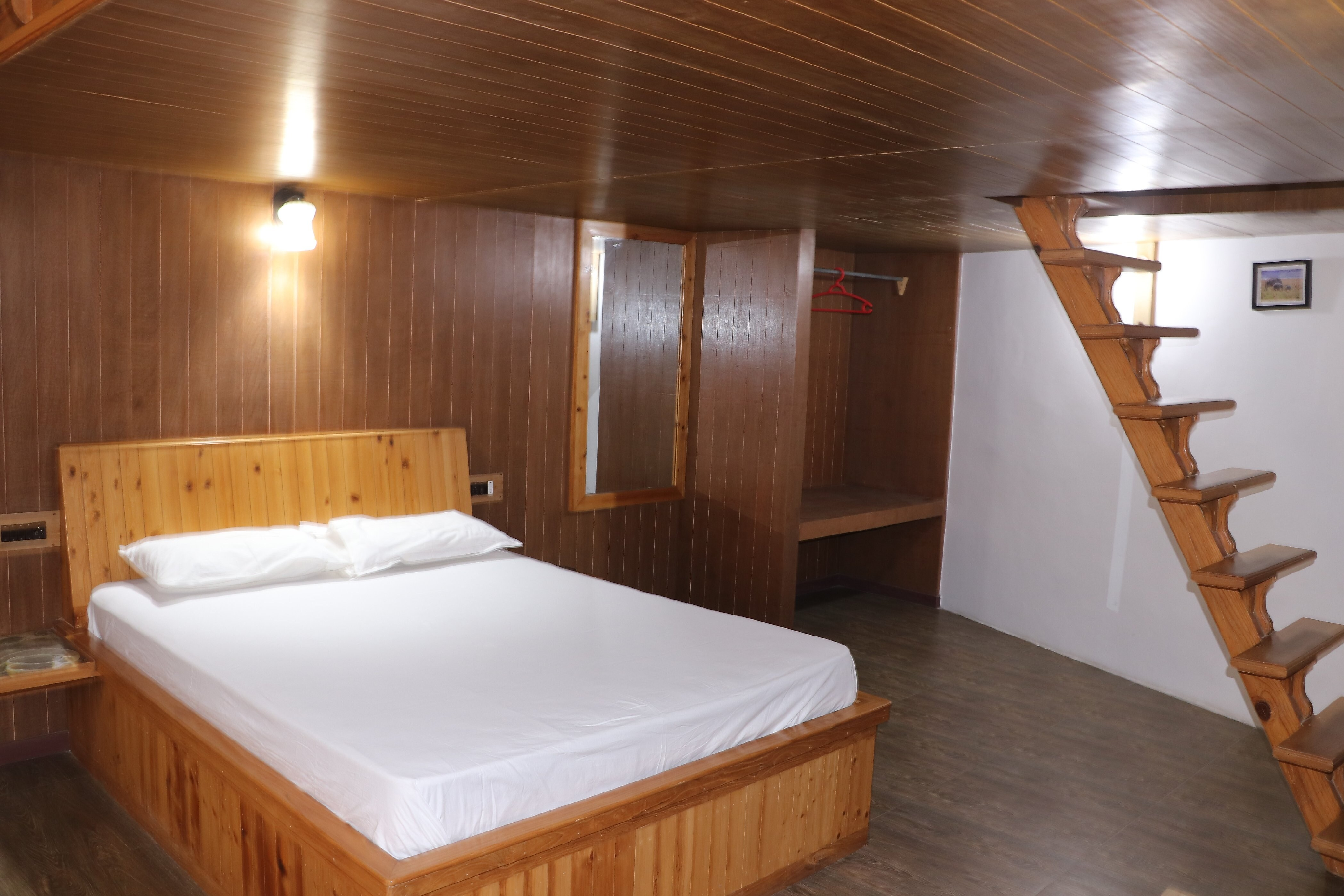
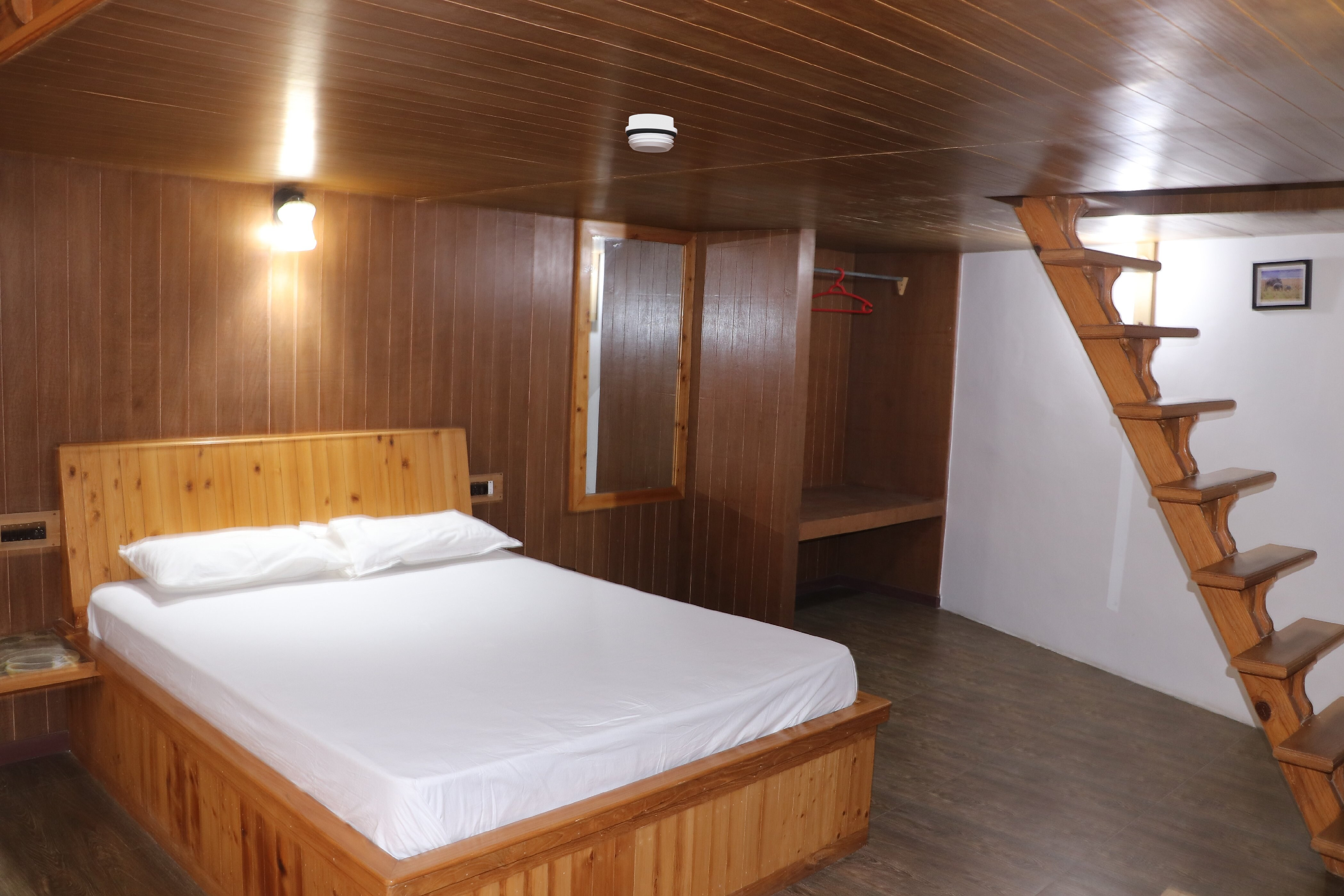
+ smoke detector [625,114,678,153]
